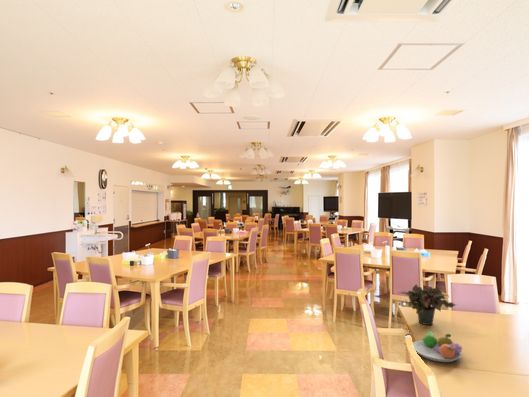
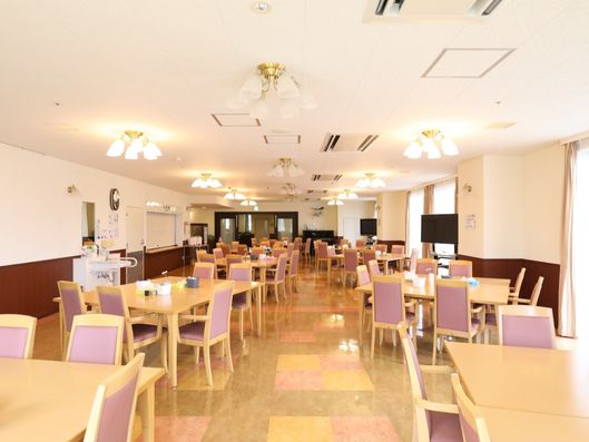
- potted plant [397,283,457,326]
- fruit bowl [412,329,463,363]
